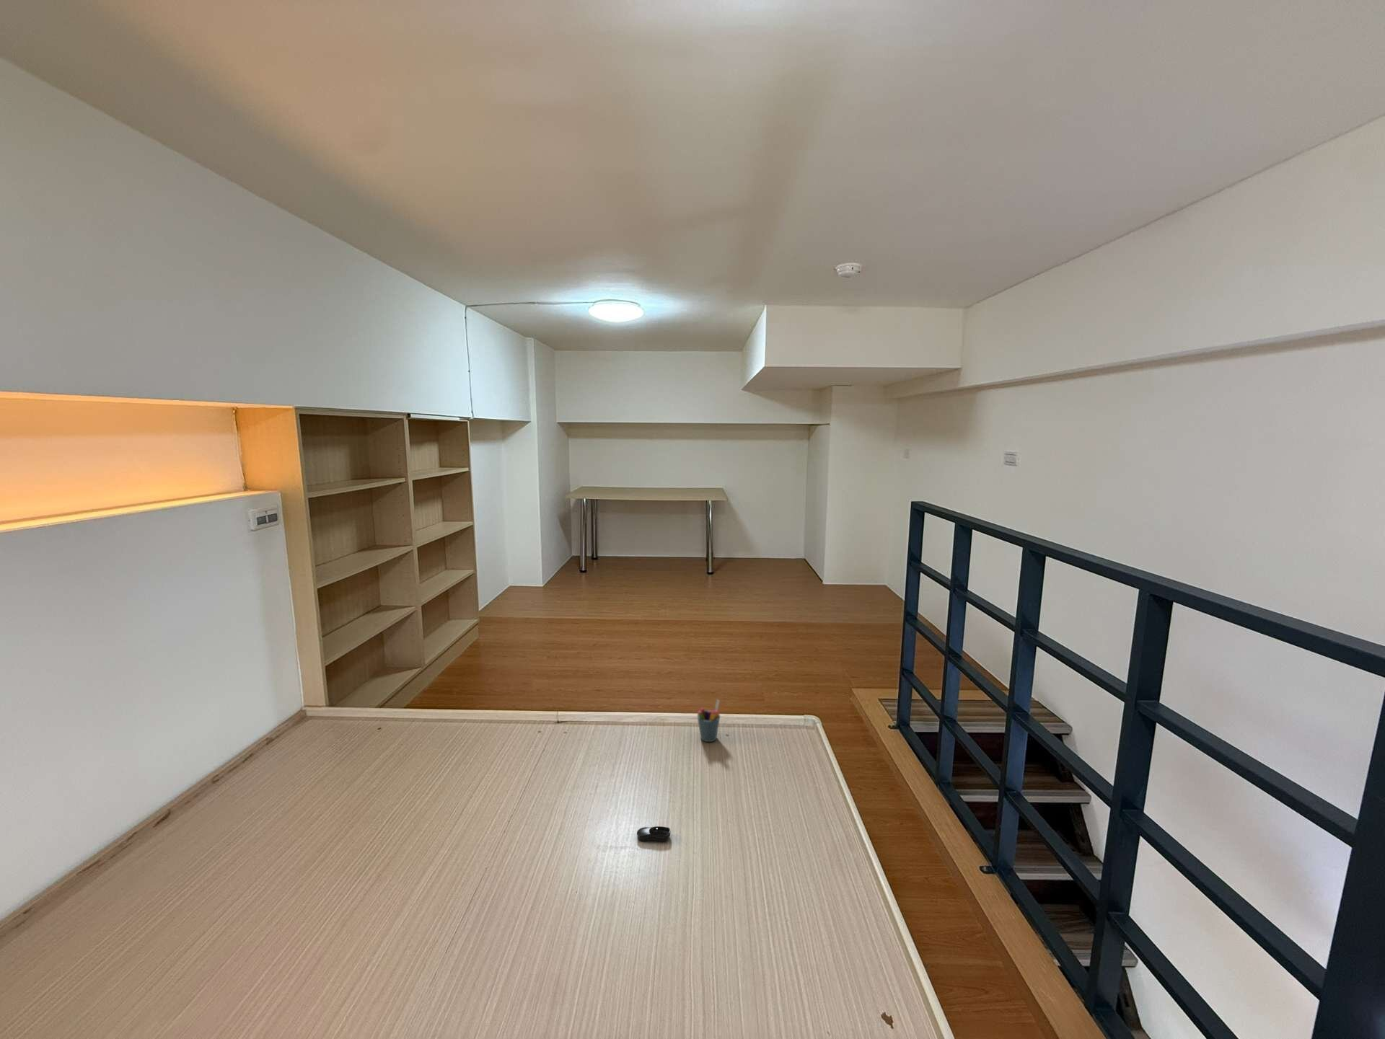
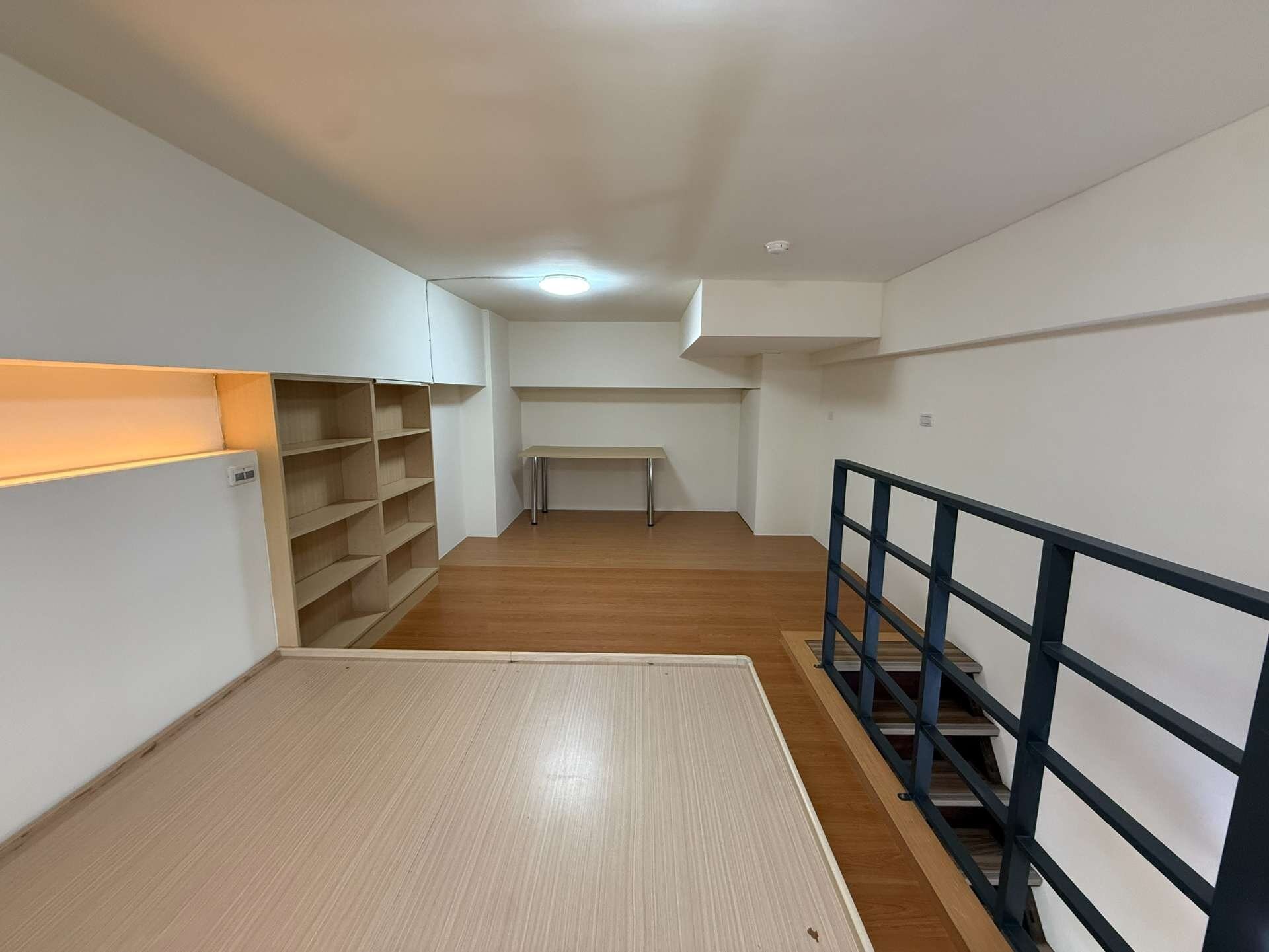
- pen holder [696,698,720,742]
- computer mouse [636,825,671,843]
